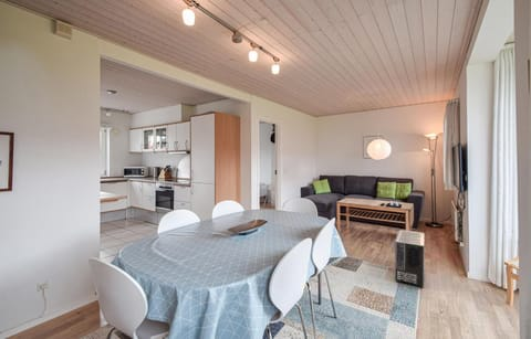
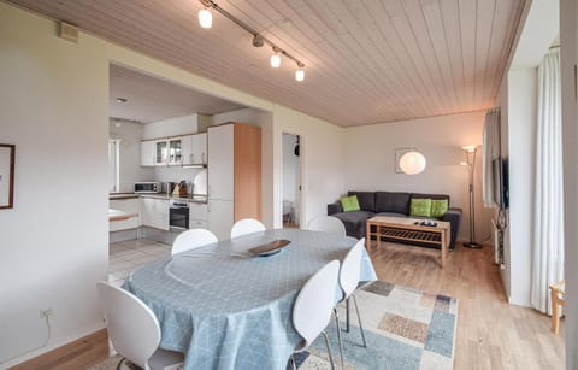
- air purifier [394,229,426,288]
